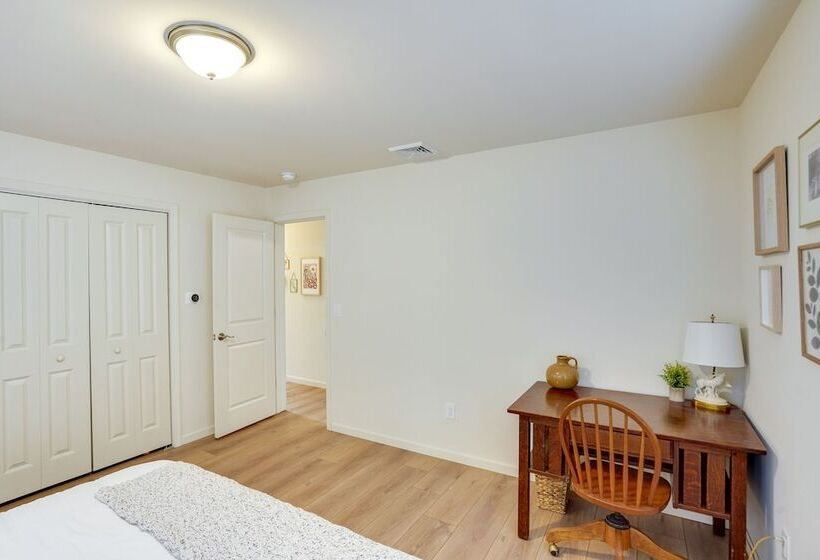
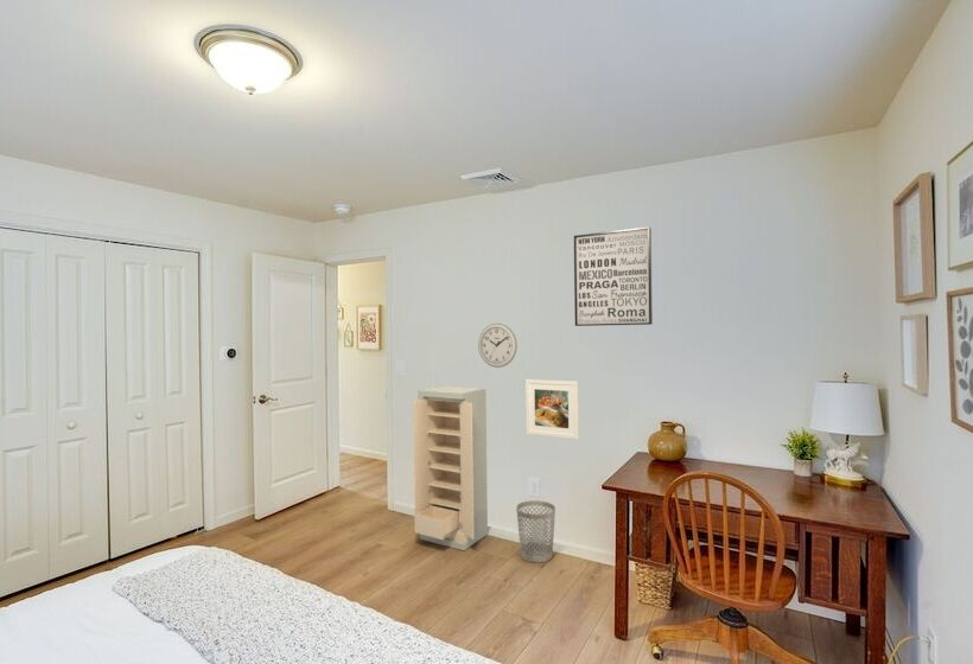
+ storage cabinet [413,385,489,551]
+ wastebasket [515,499,557,563]
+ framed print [524,378,580,440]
+ wall clock [477,323,519,369]
+ wall art [573,225,654,327]
